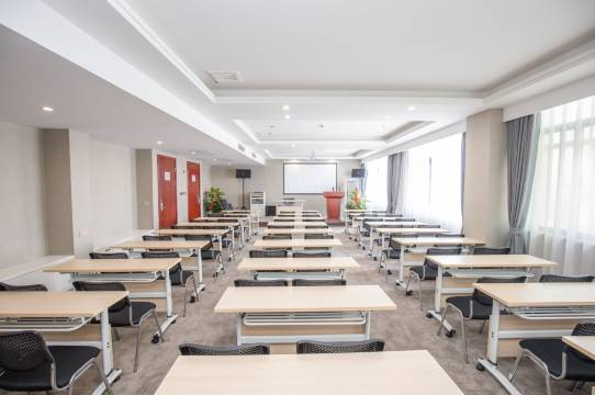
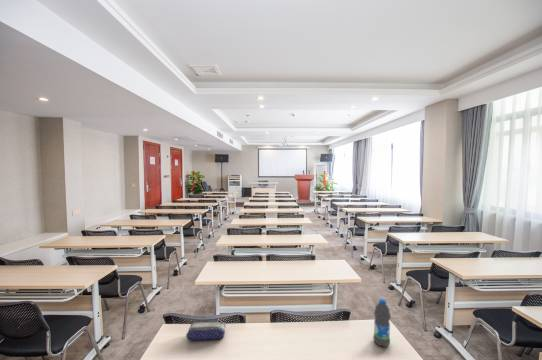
+ pencil case [185,321,226,341]
+ water bottle [372,298,392,348]
